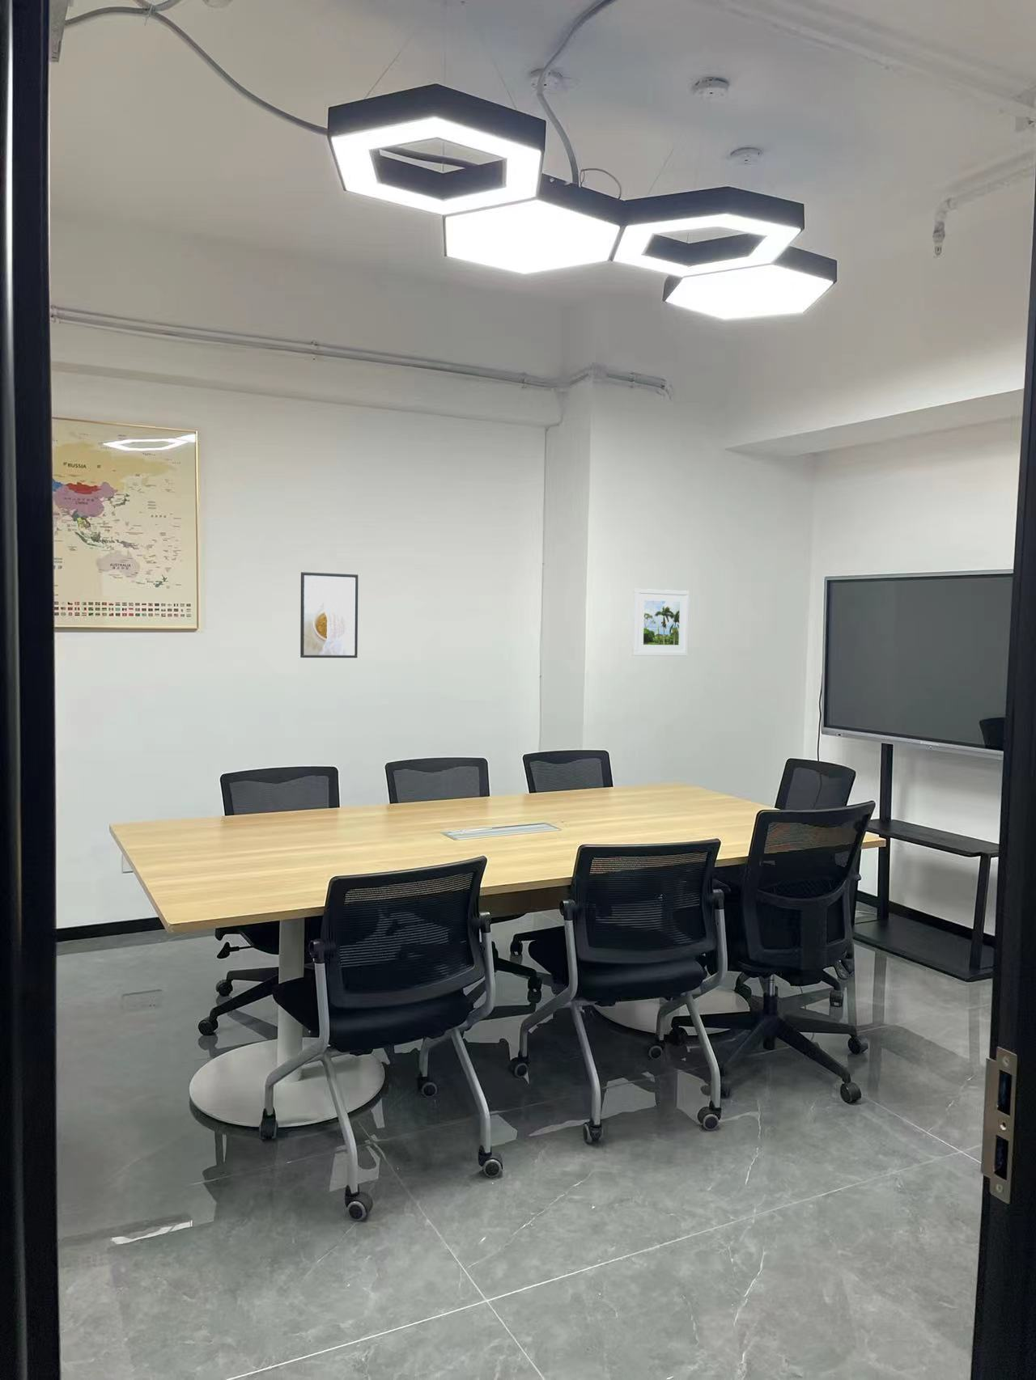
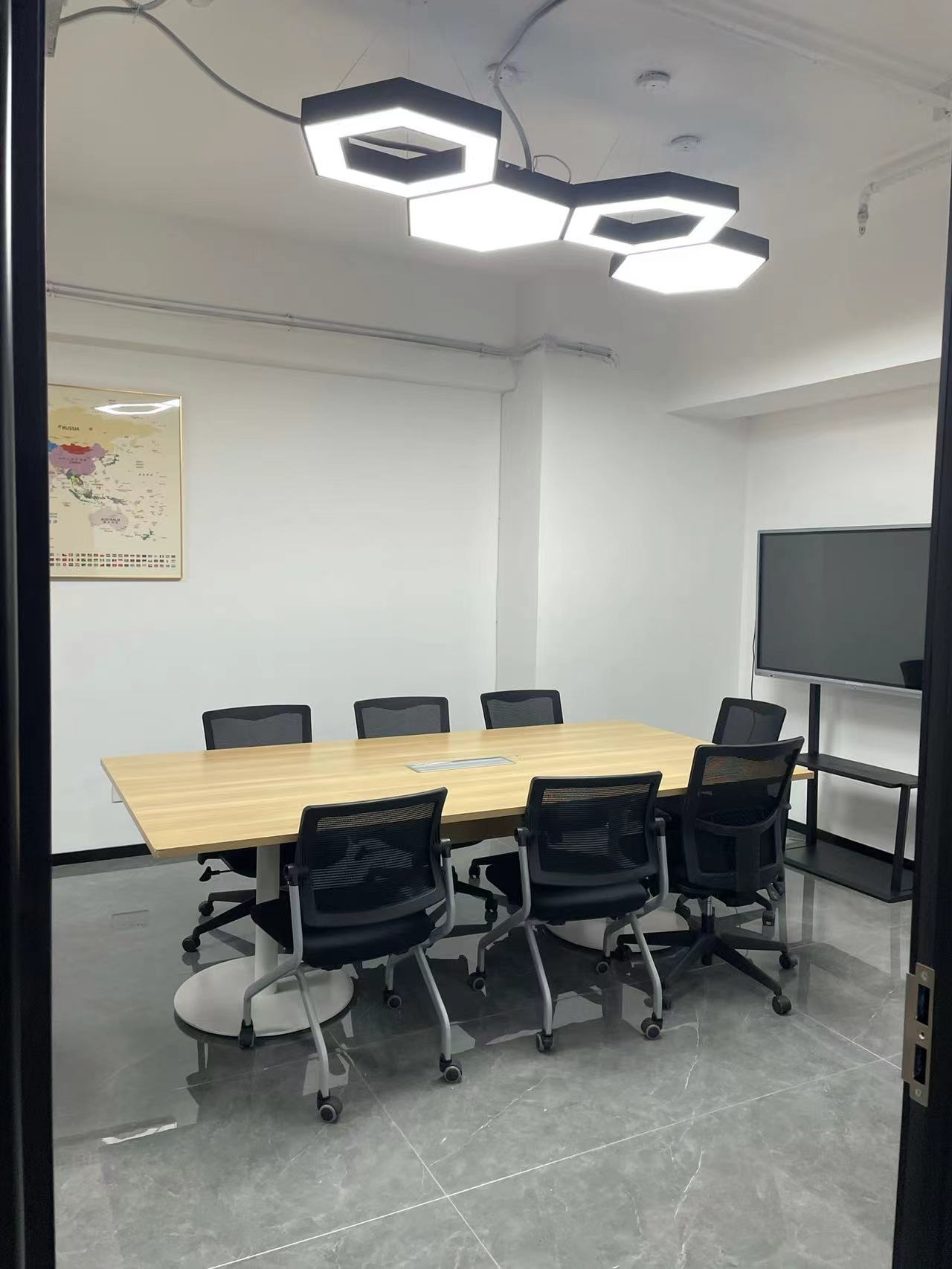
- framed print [631,588,690,657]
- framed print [299,571,358,658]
